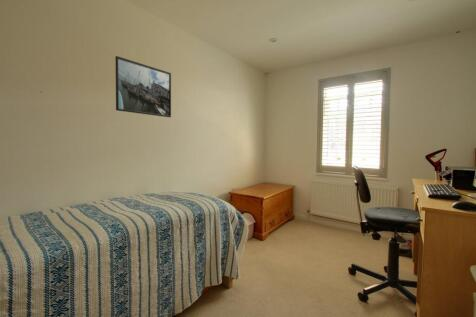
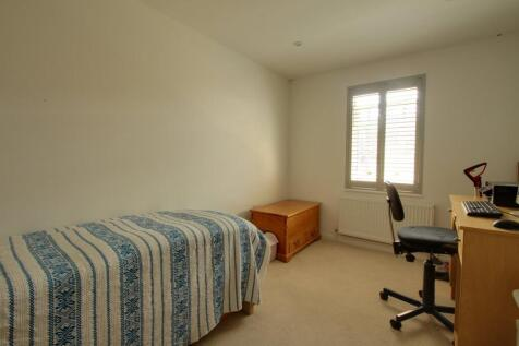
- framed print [114,55,172,118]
